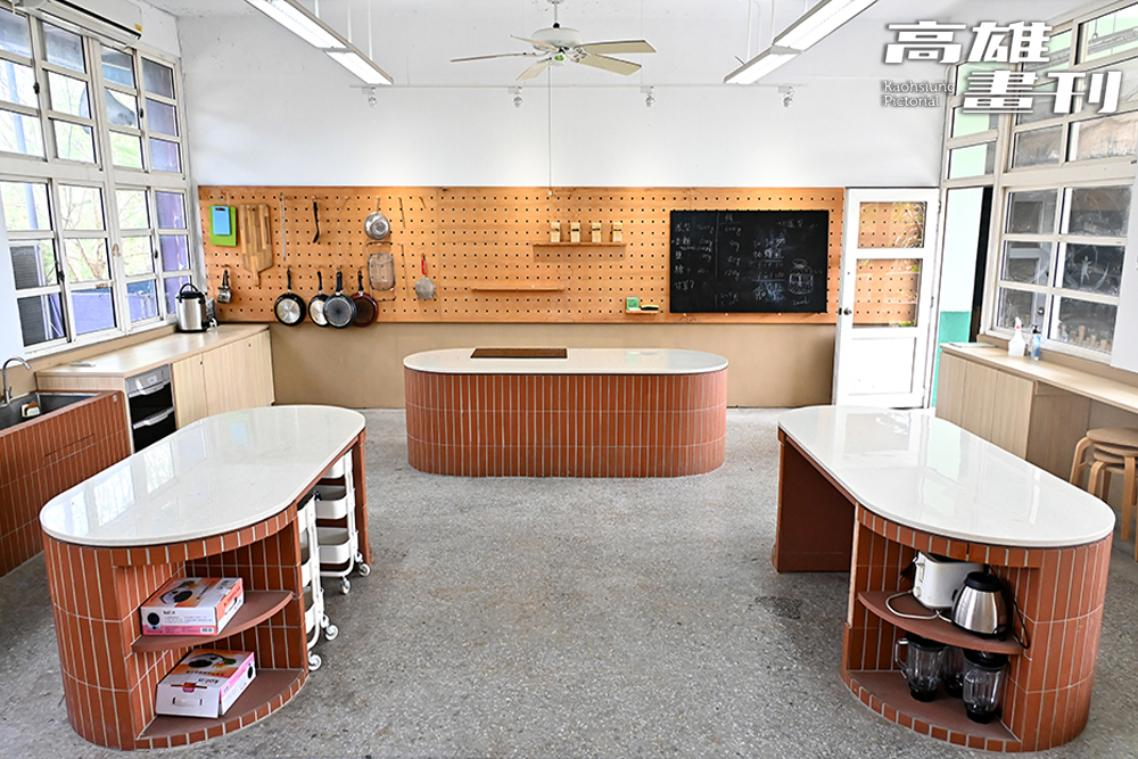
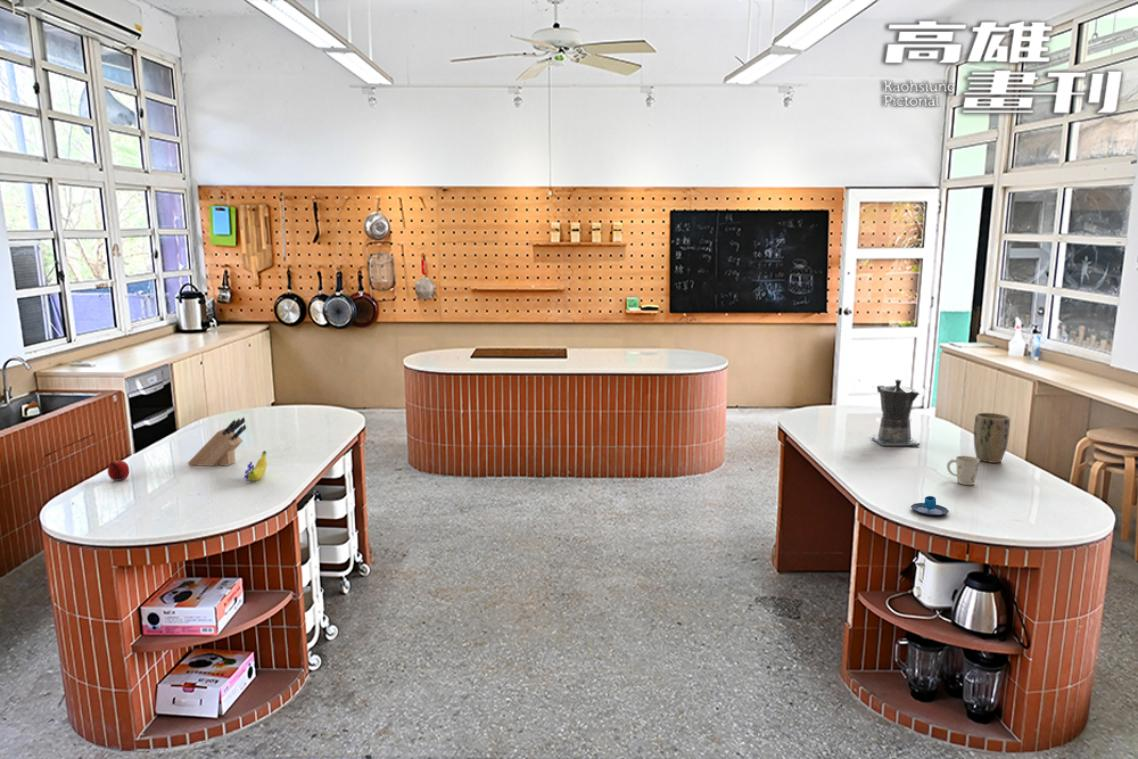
+ knife block [187,416,247,467]
+ coffee maker [871,378,921,447]
+ plant pot [973,412,1011,464]
+ banana [243,450,268,482]
+ mug [946,455,981,486]
+ fruit [107,459,130,481]
+ mug [910,495,950,517]
